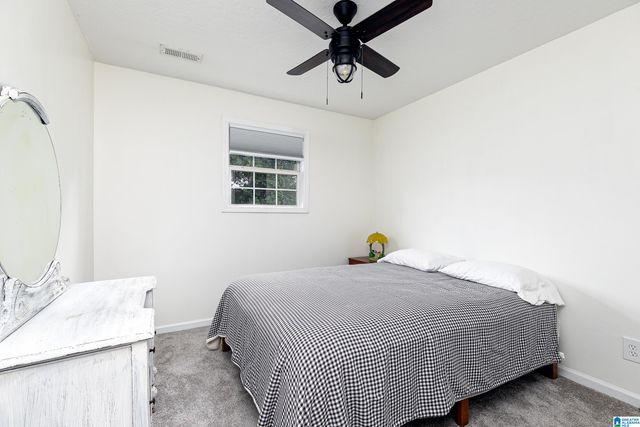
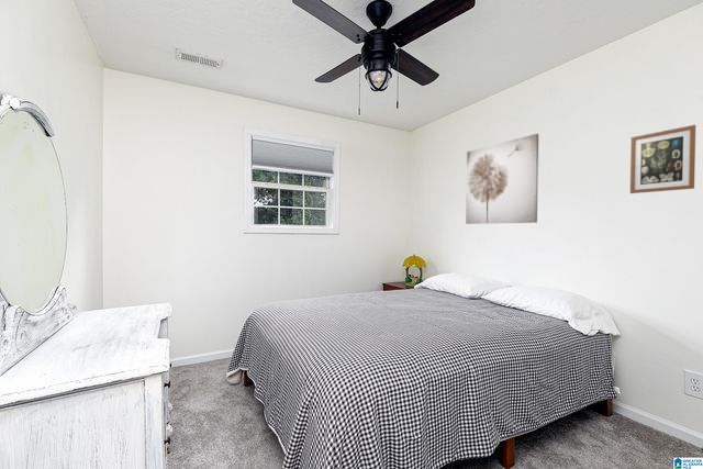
+ wall art [465,133,539,225]
+ wall art [629,124,696,194]
